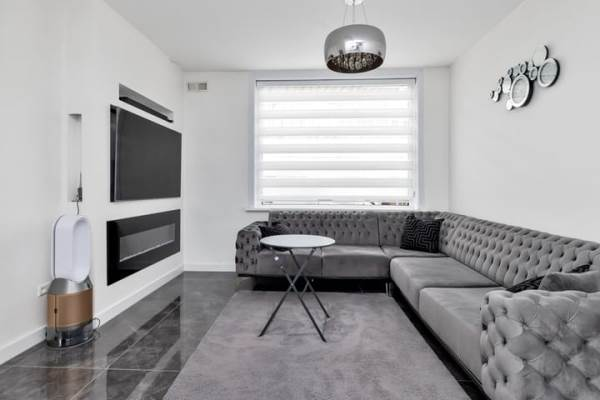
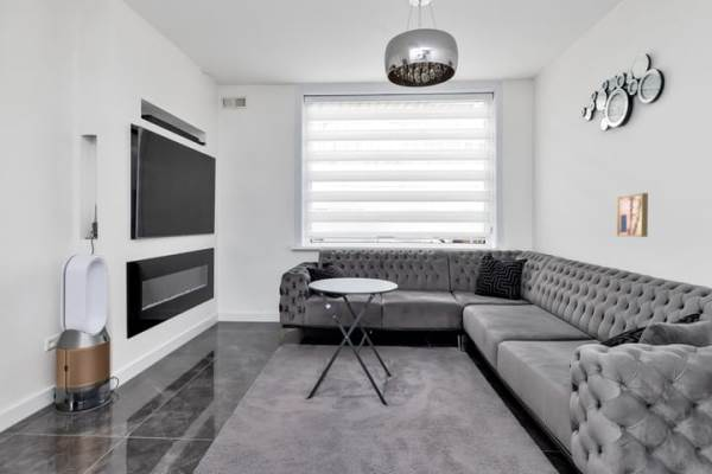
+ wall art [616,192,649,238]
